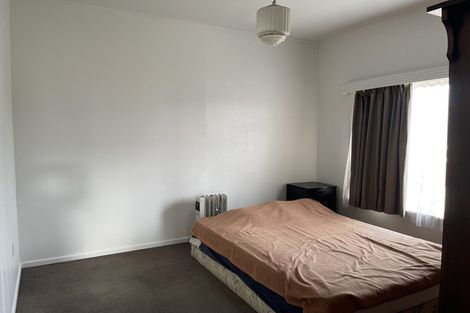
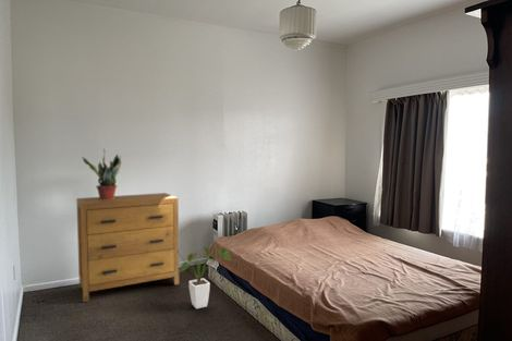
+ house plant [171,246,231,309]
+ potted plant [82,147,123,200]
+ dresser [75,192,180,303]
